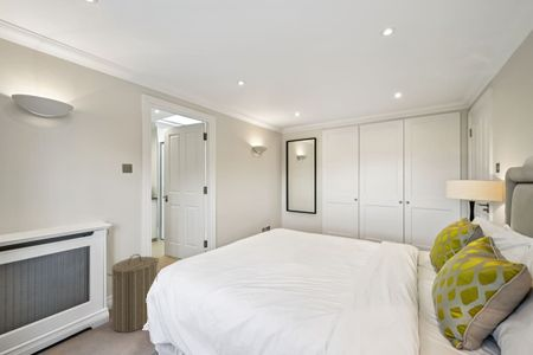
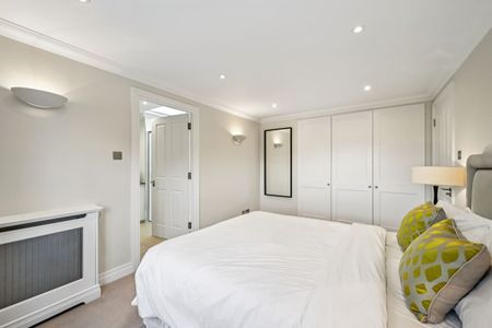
- laundry hamper [107,253,160,334]
